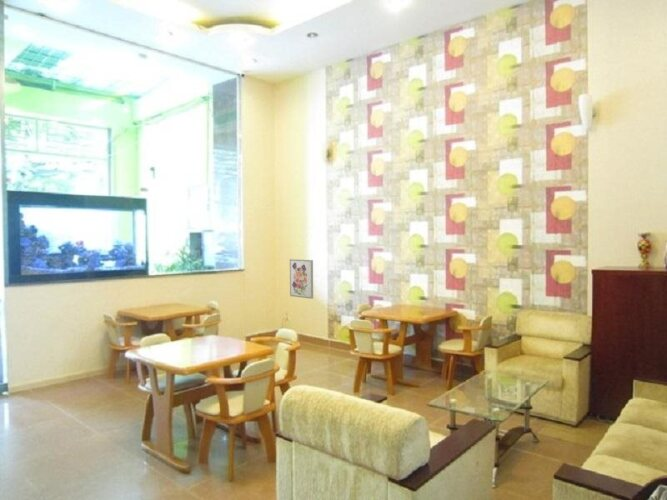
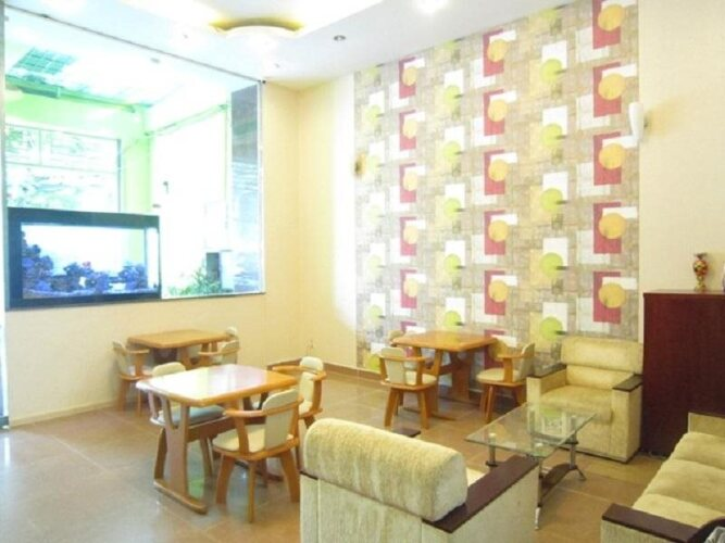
- wall art [289,258,314,300]
